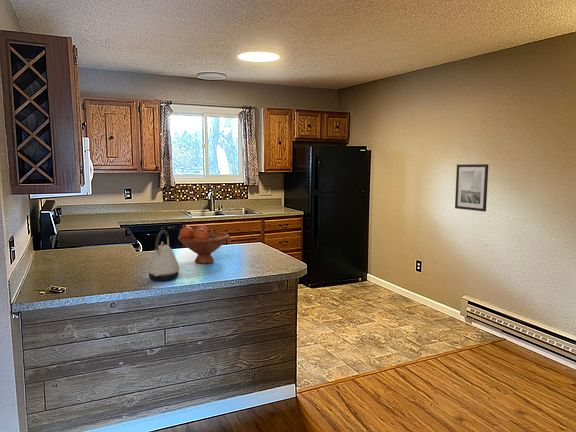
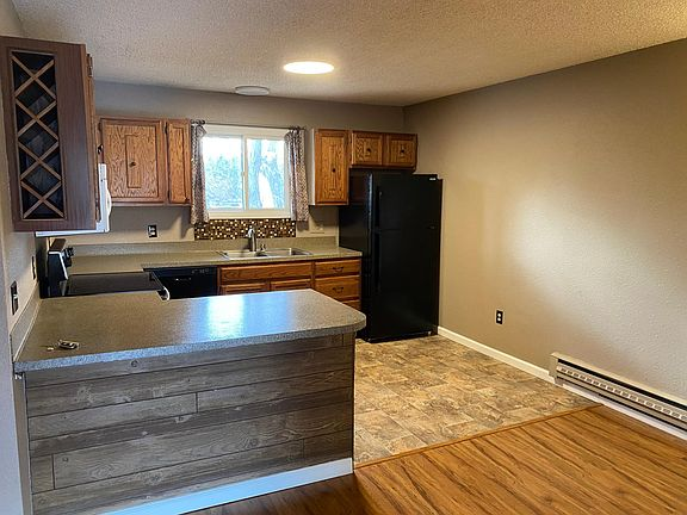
- fruit bowl [177,224,230,265]
- wall art [454,163,489,212]
- kettle [147,229,181,282]
